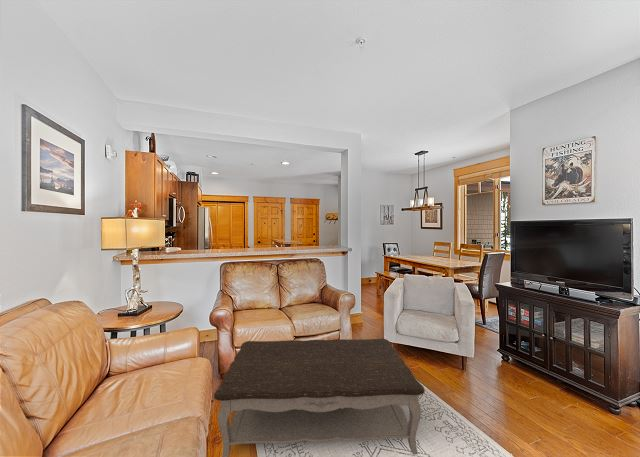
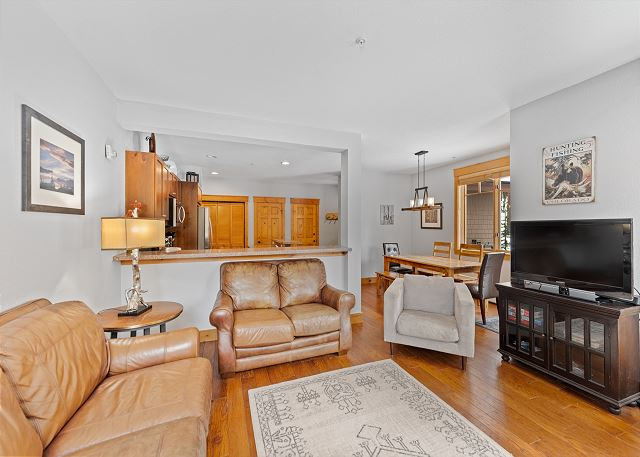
- coffee table [213,338,426,457]
